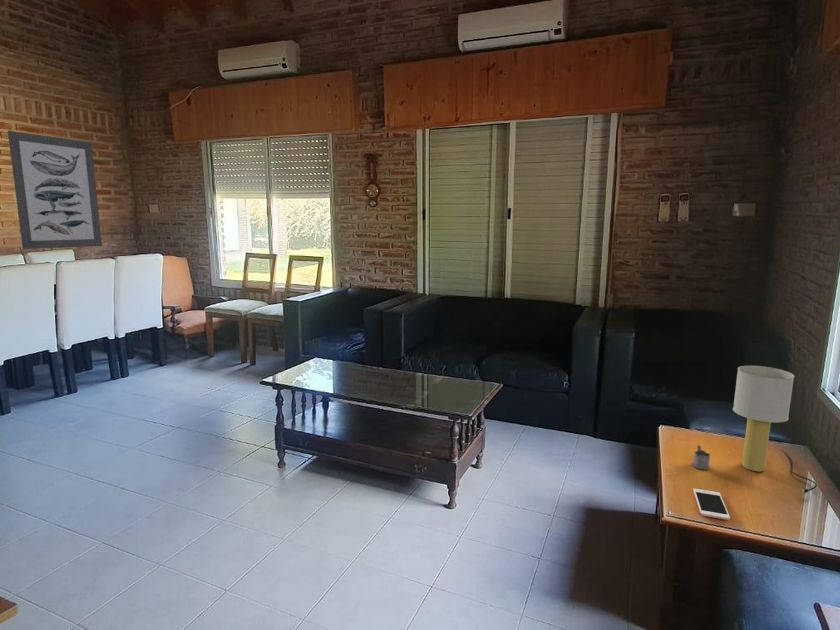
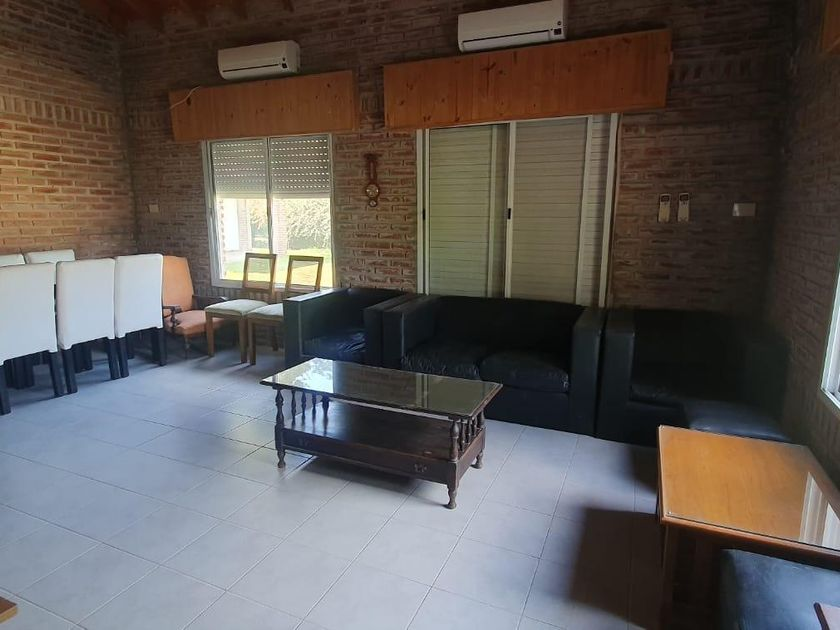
- table lamp [732,365,818,494]
- tea glass holder [691,444,711,470]
- wall art [7,130,103,250]
- cell phone [692,488,731,521]
